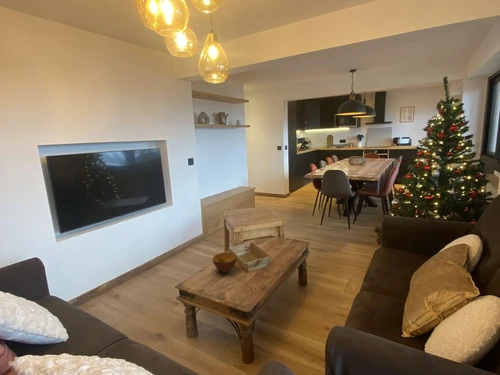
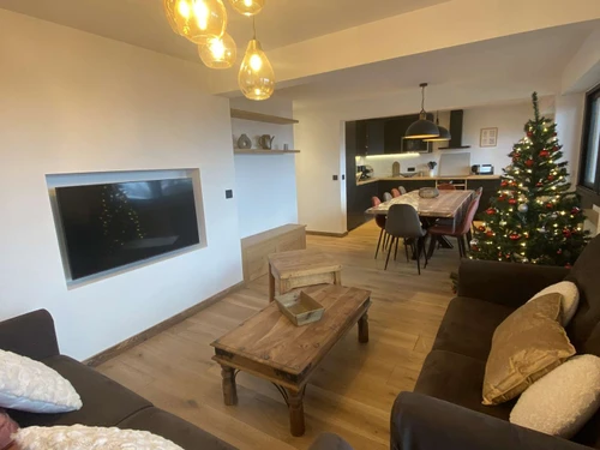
- bowl [212,252,238,273]
